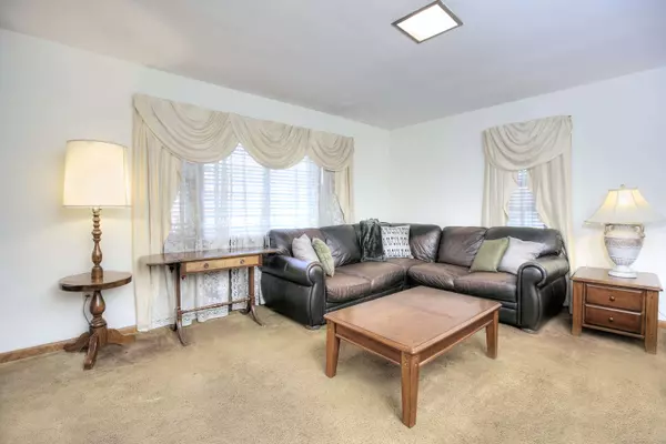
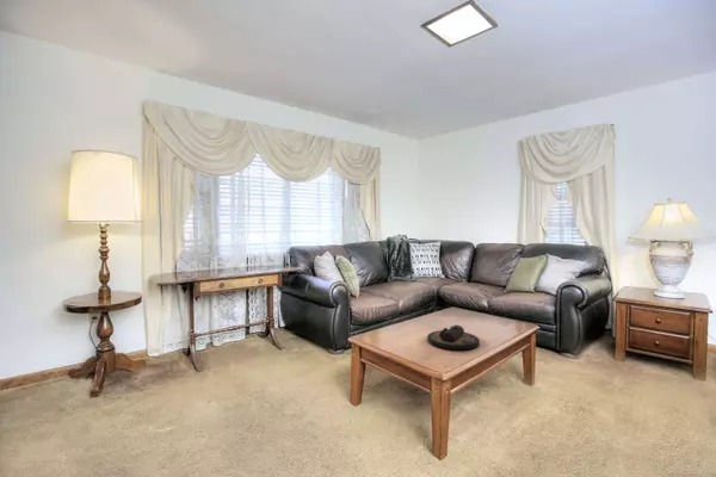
+ decorative bowl [426,324,481,351]
